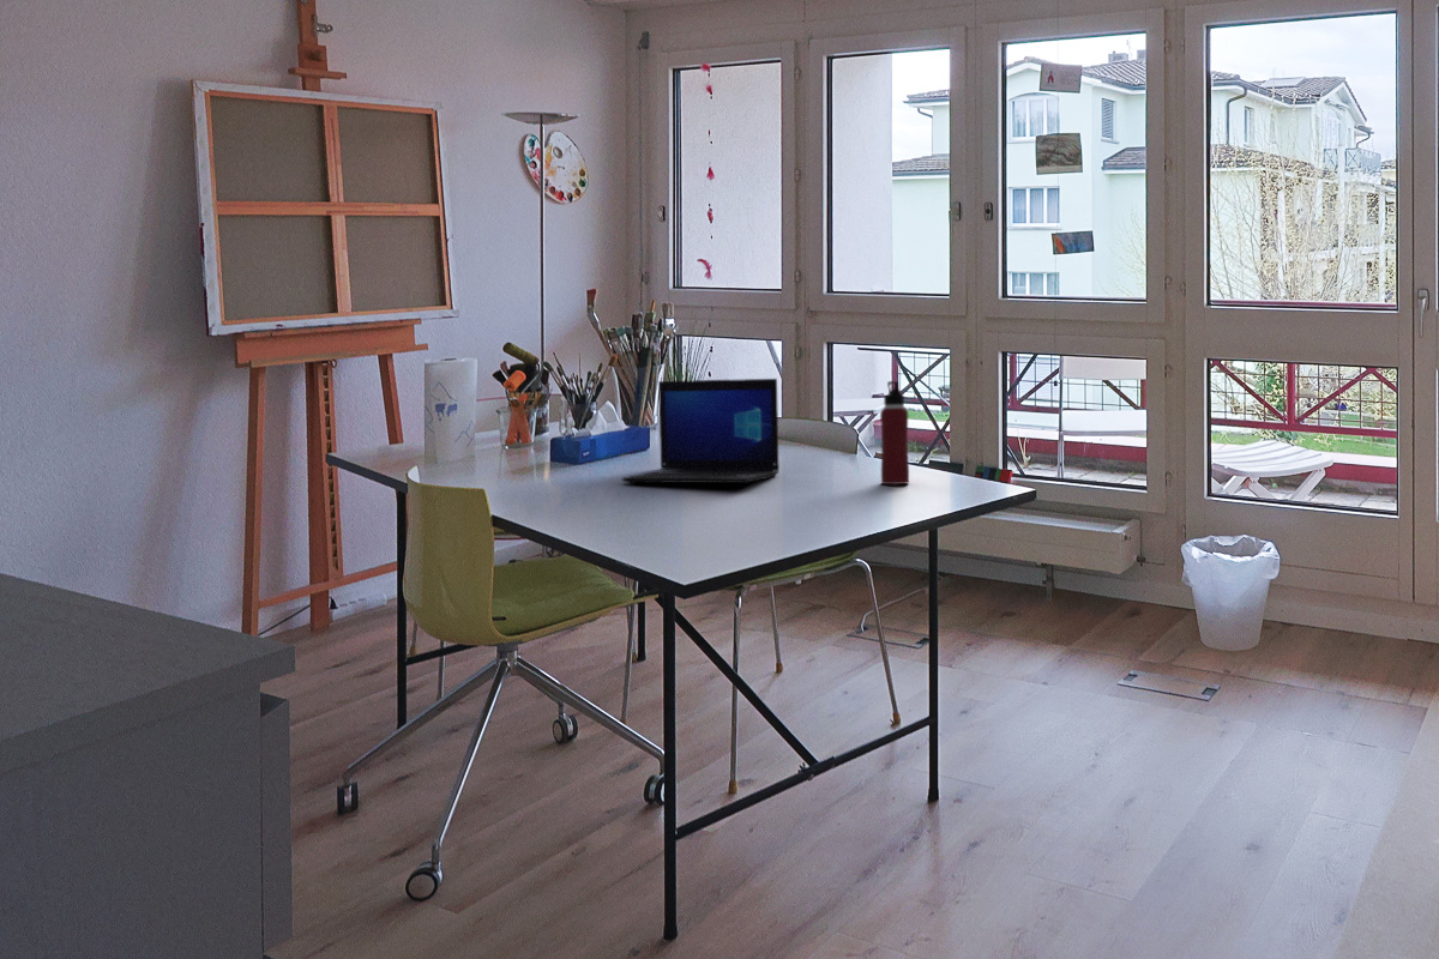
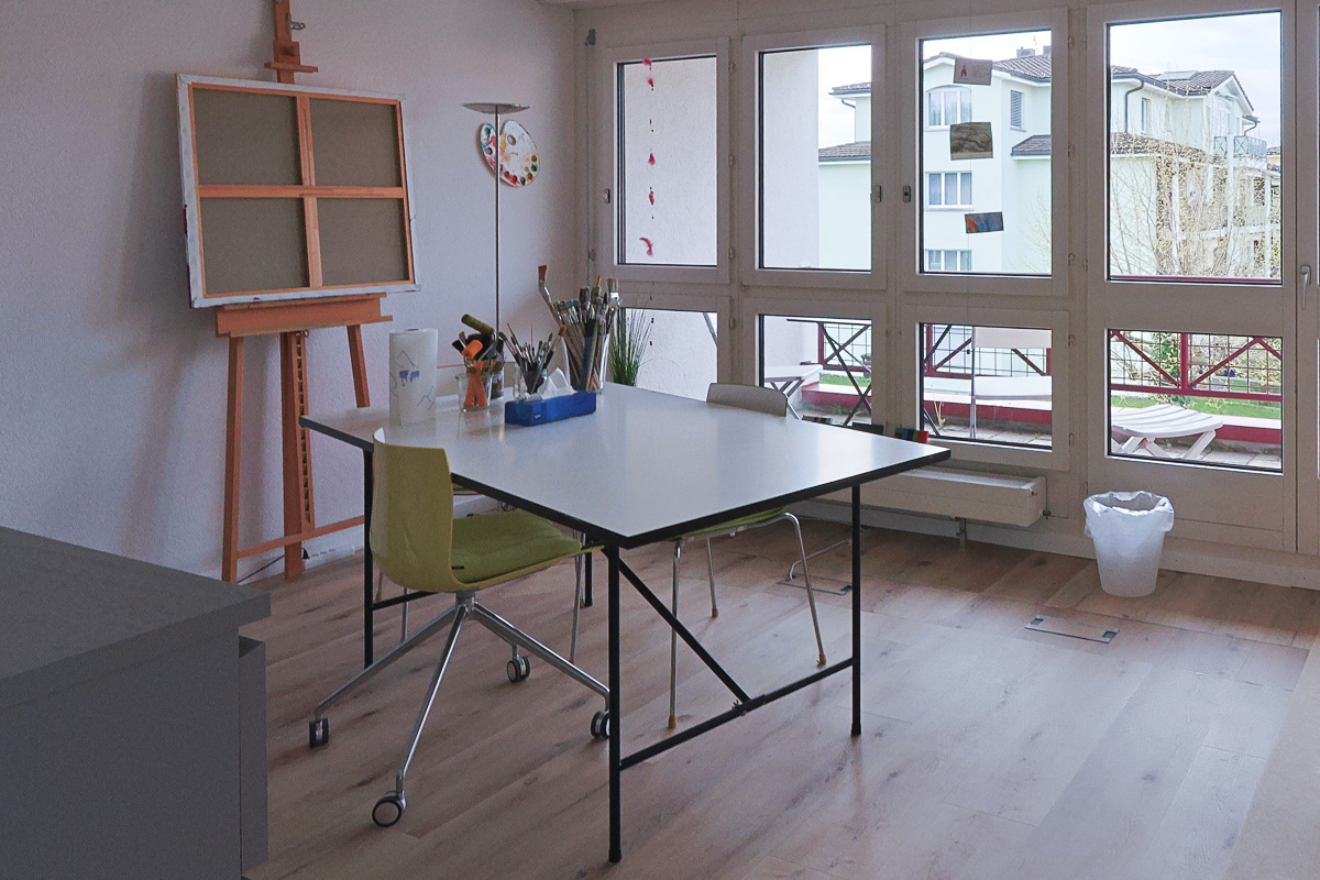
- water bottle [879,380,910,485]
- laptop [621,378,781,484]
